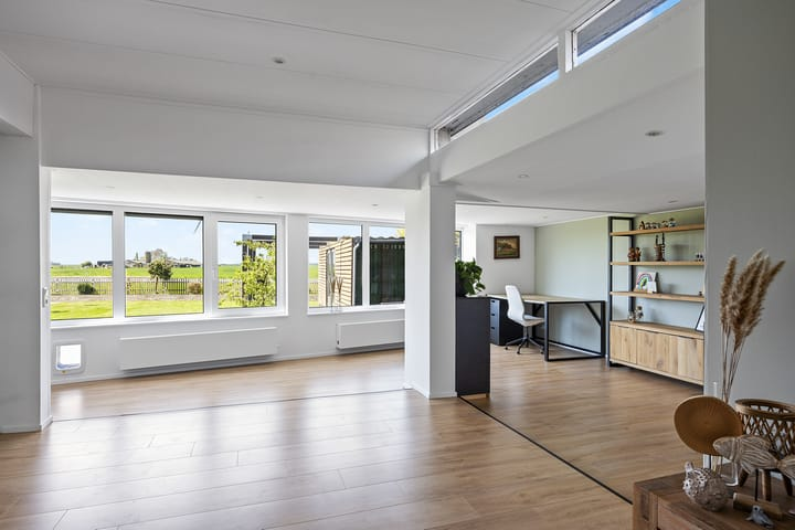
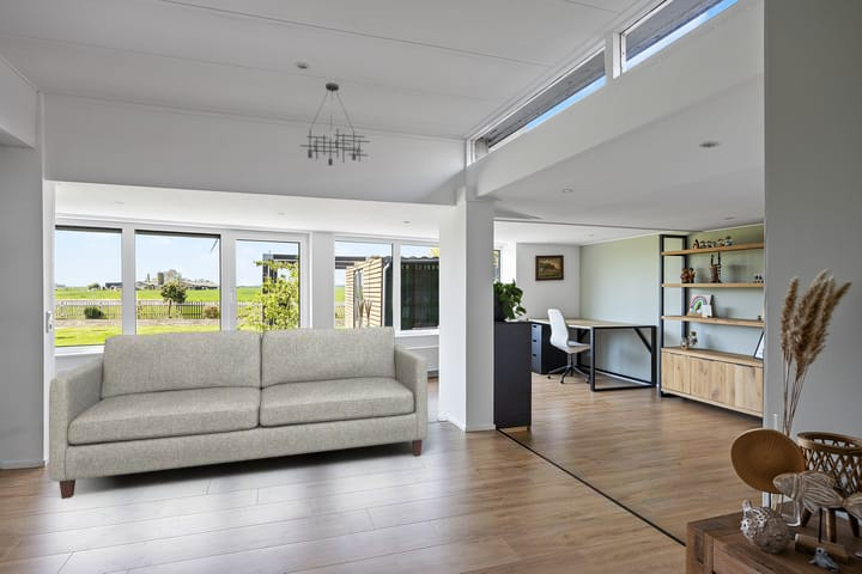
+ sofa [48,325,429,500]
+ chandelier [299,81,371,166]
